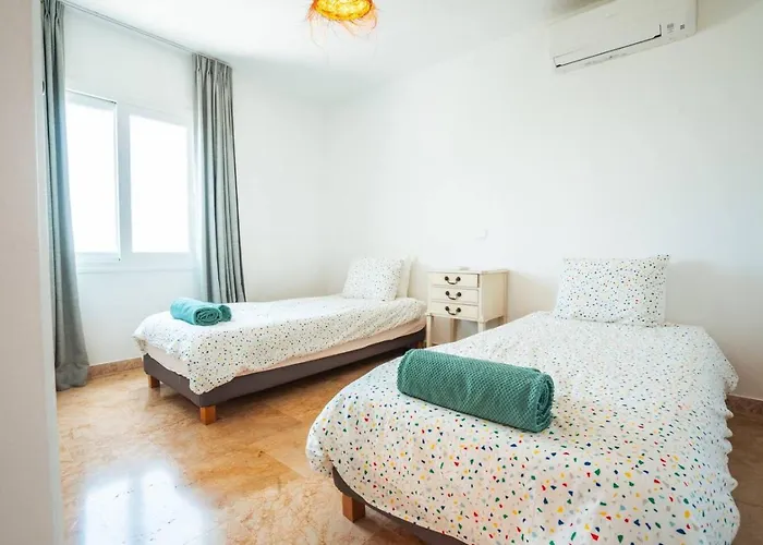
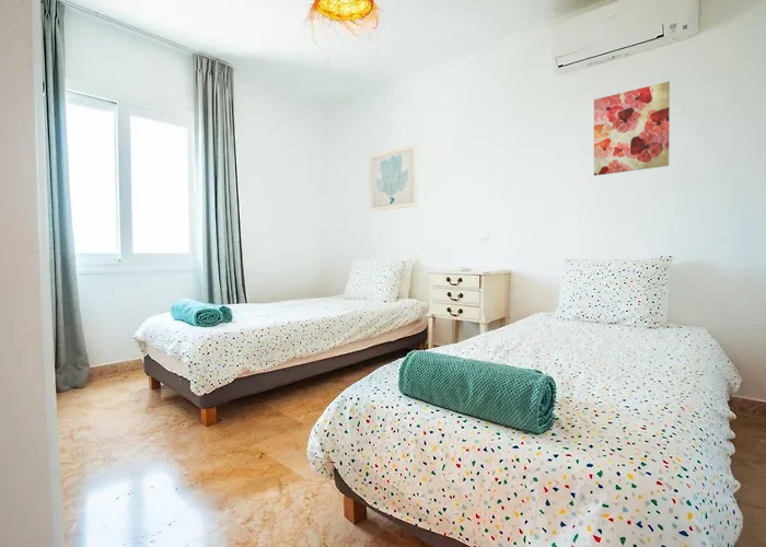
+ wall art [368,143,419,213]
+ wall art [593,81,671,177]
